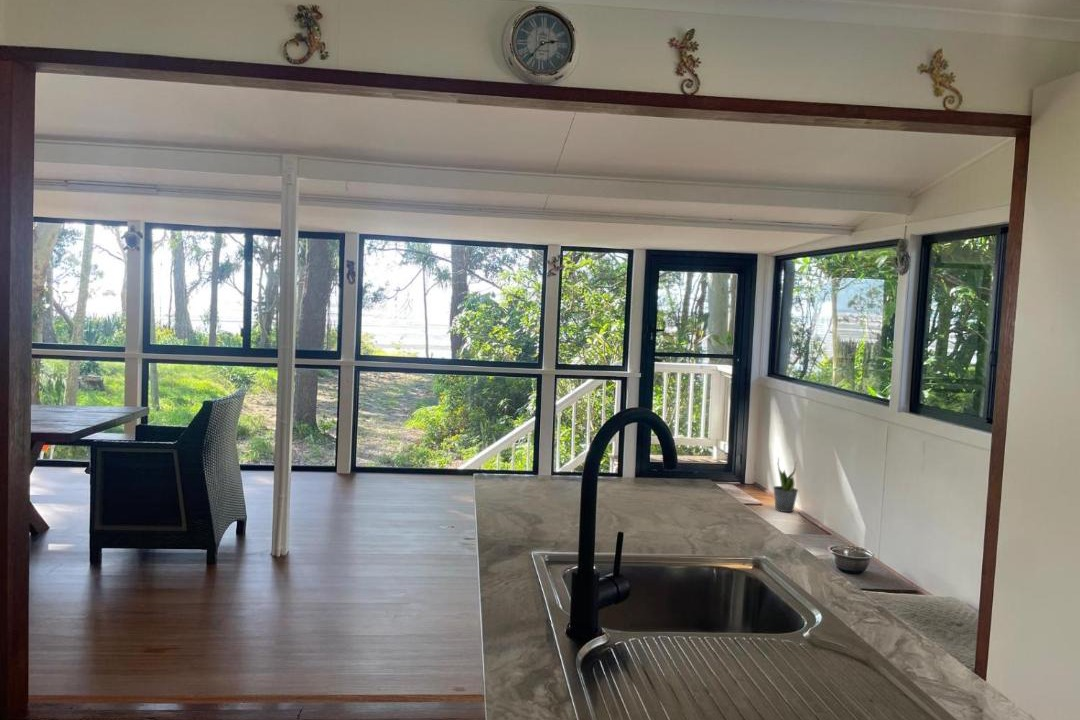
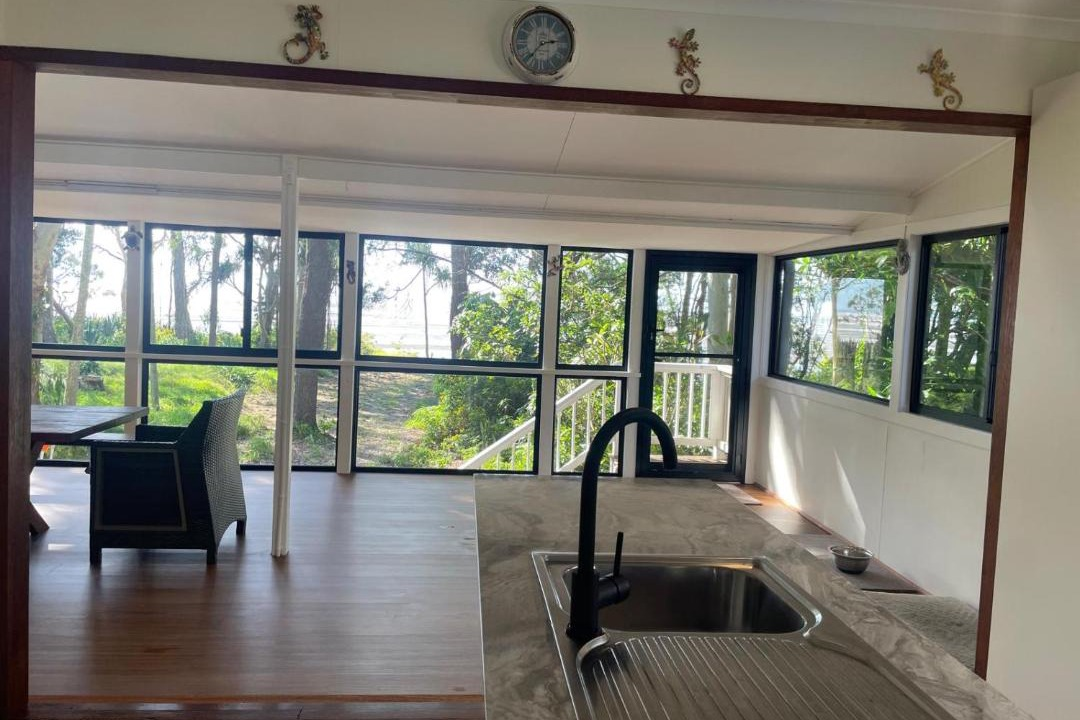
- potted plant [772,457,799,513]
